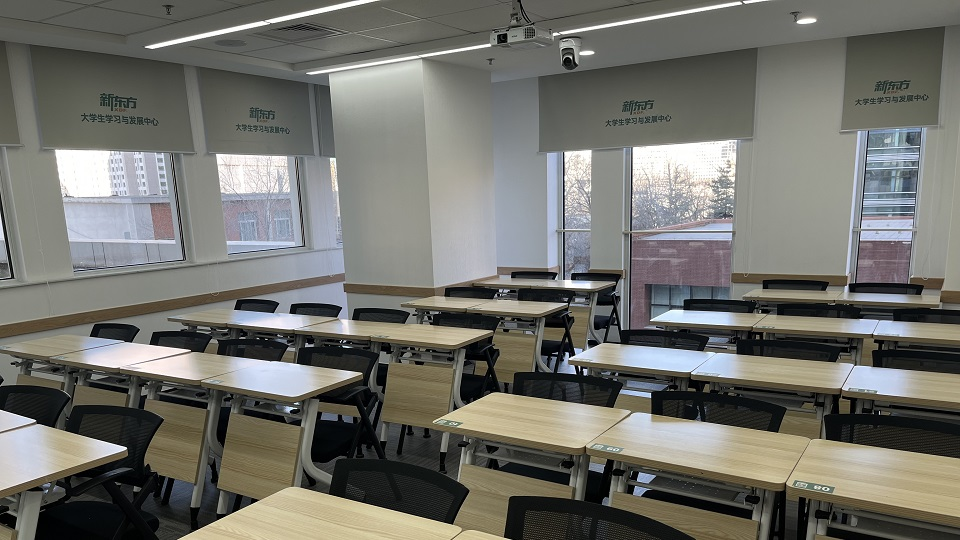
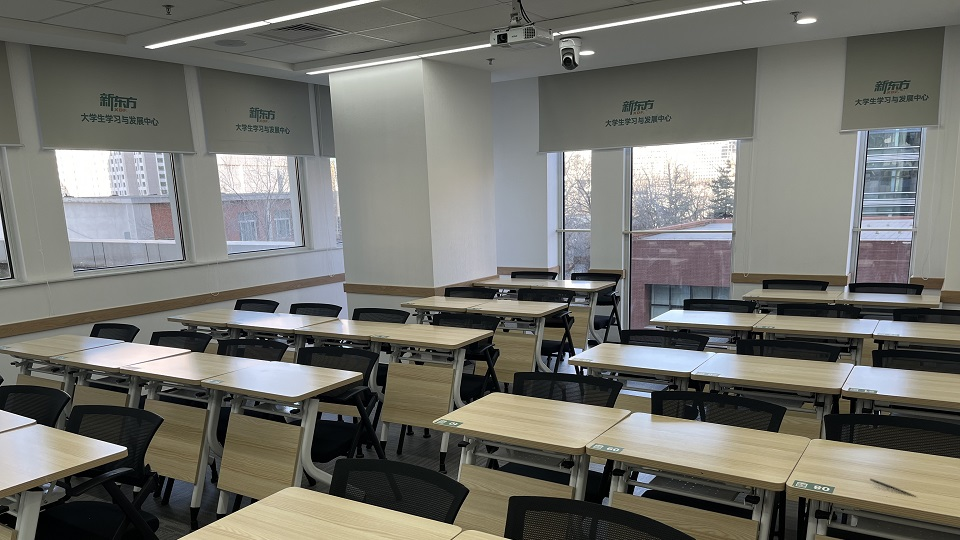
+ pen [869,478,918,498]
